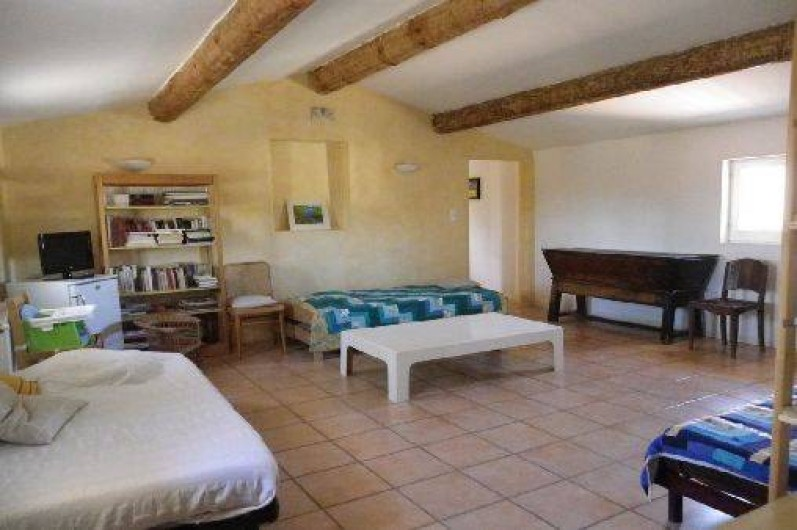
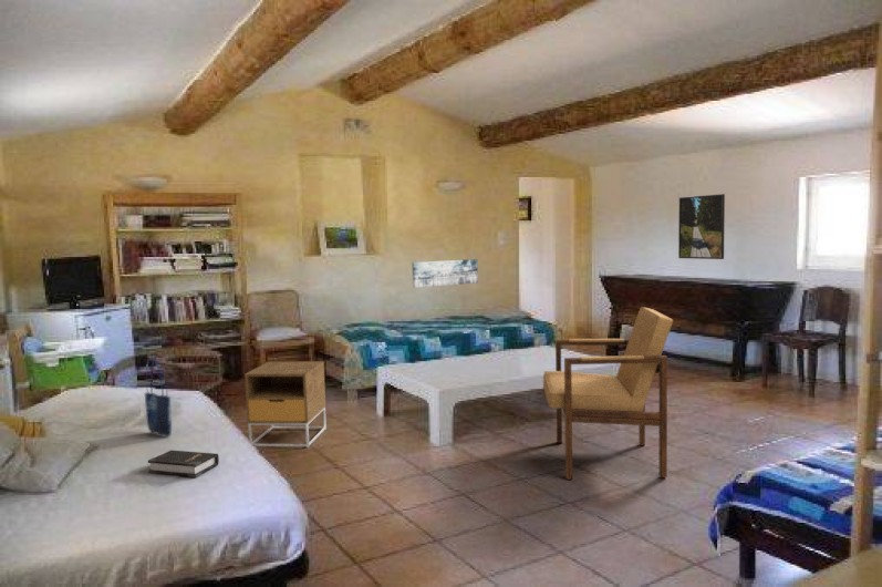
+ nightstand [243,360,328,449]
+ shopping bag [144,354,173,437]
+ hardback book [147,449,220,478]
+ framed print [677,193,726,260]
+ wall art [411,258,479,289]
+ armchair [542,306,674,481]
